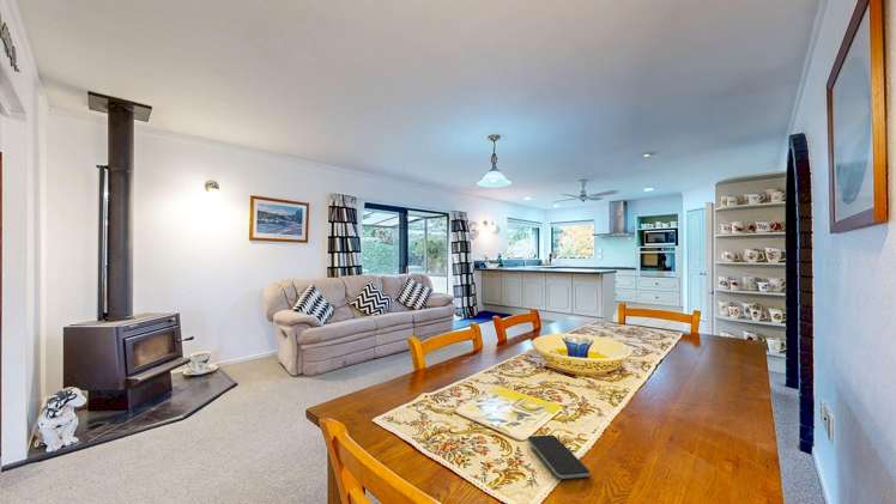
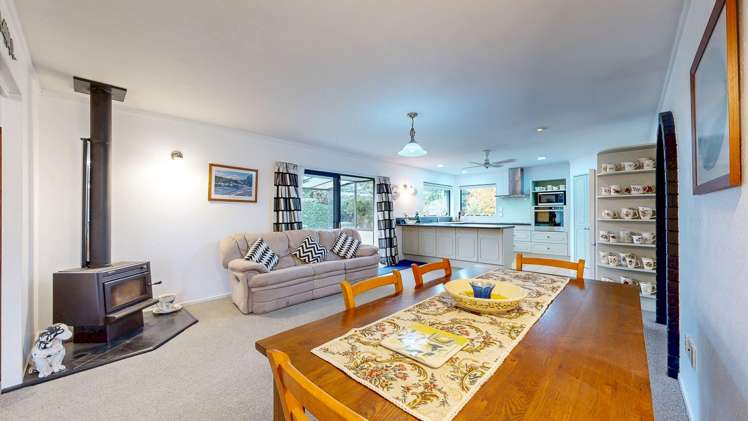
- smartphone [526,435,592,480]
